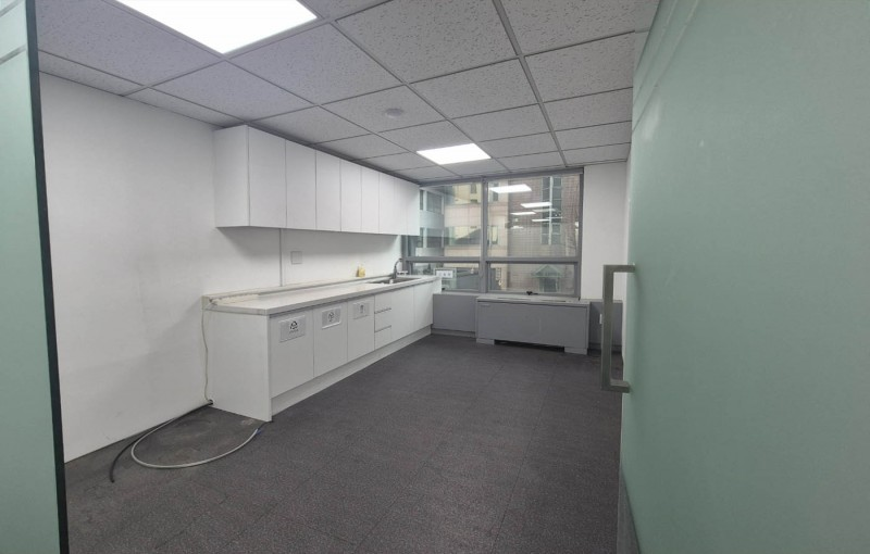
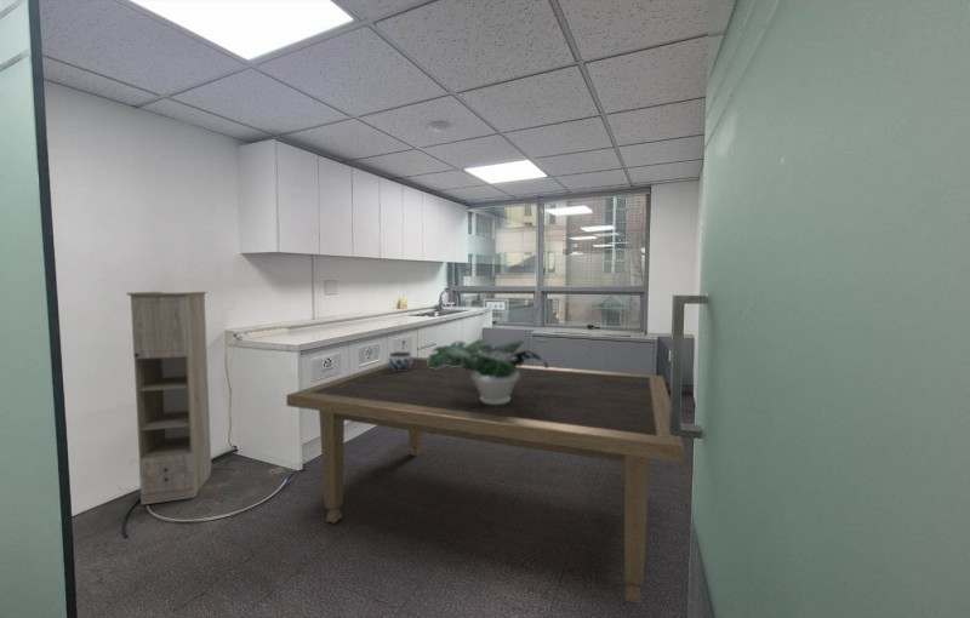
+ dining table [285,356,685,605]
+ jar [387,350,413,371]
+ storage cabinet [125,291,212,507]
+ potted plant [427,338,550,405]
